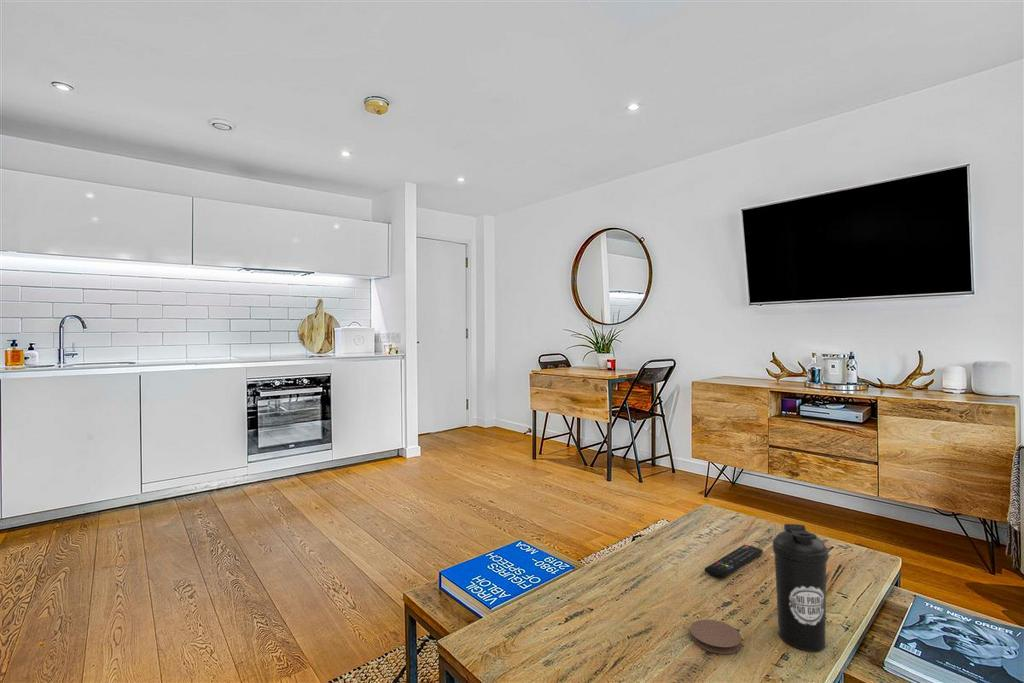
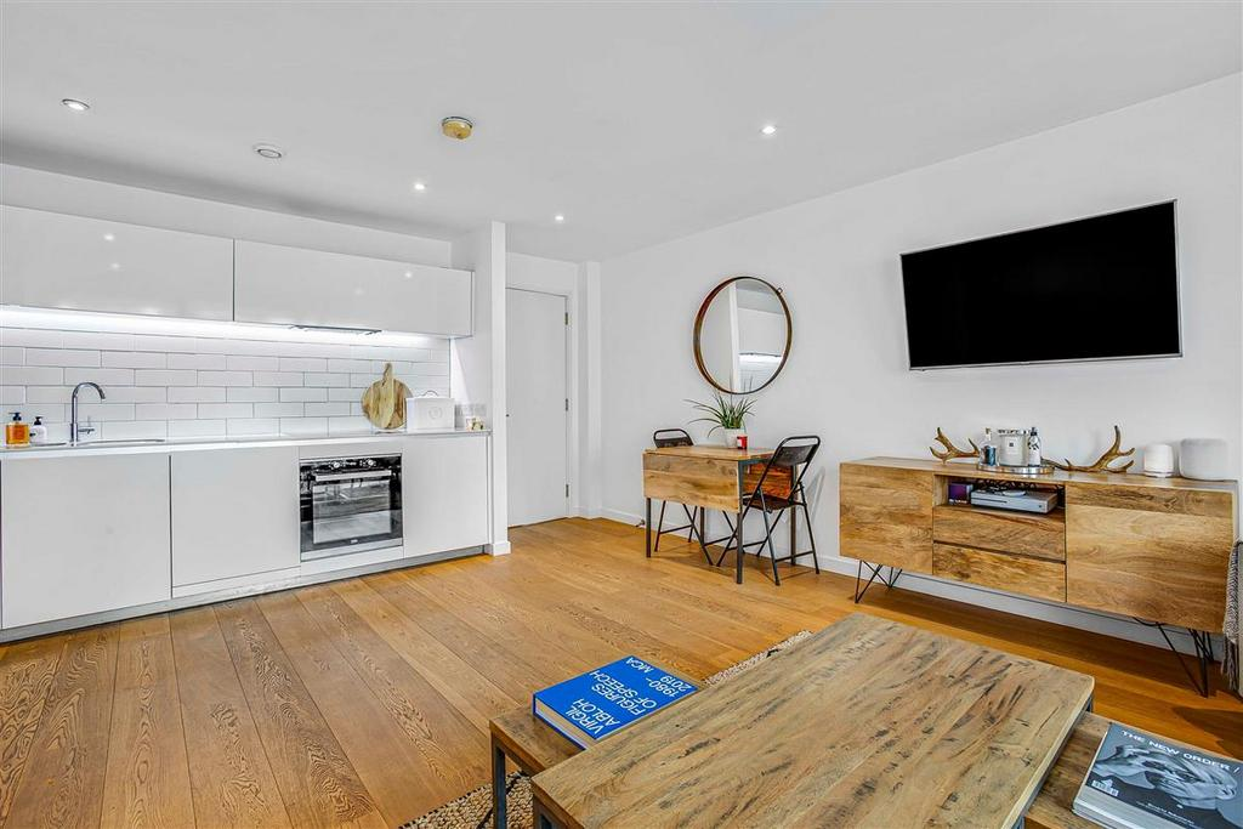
- coaster [689,619,742,655]
- water bottle [771,523,829,652]
- remote control [704,544,764,579]
